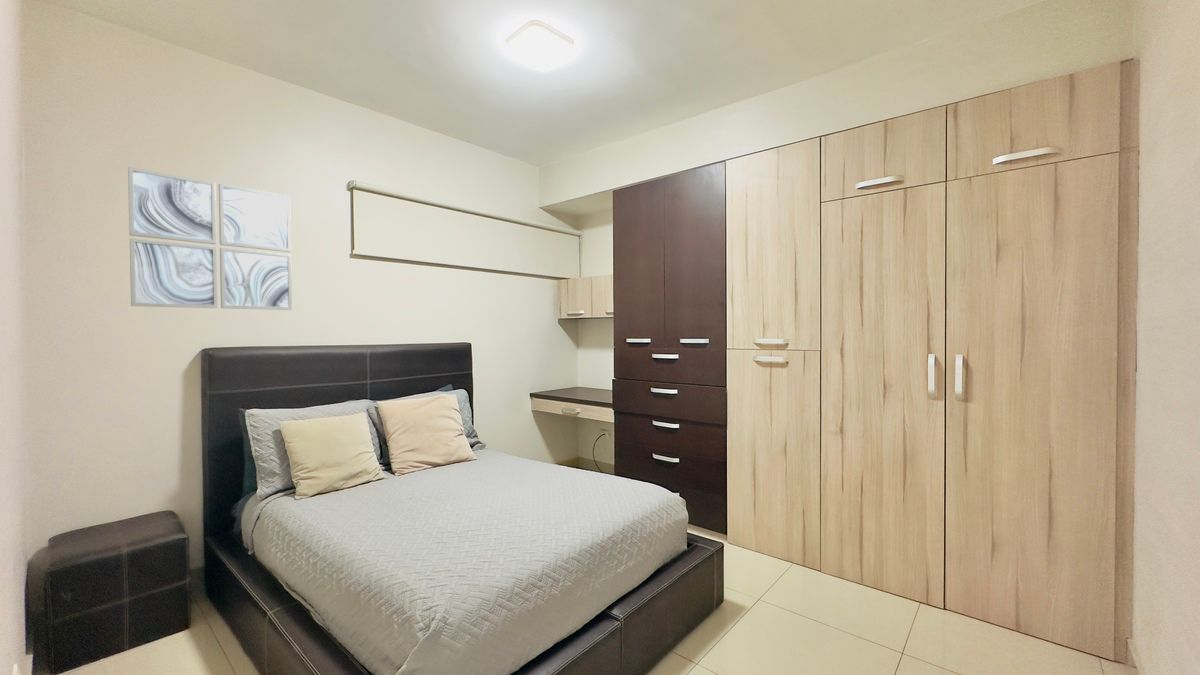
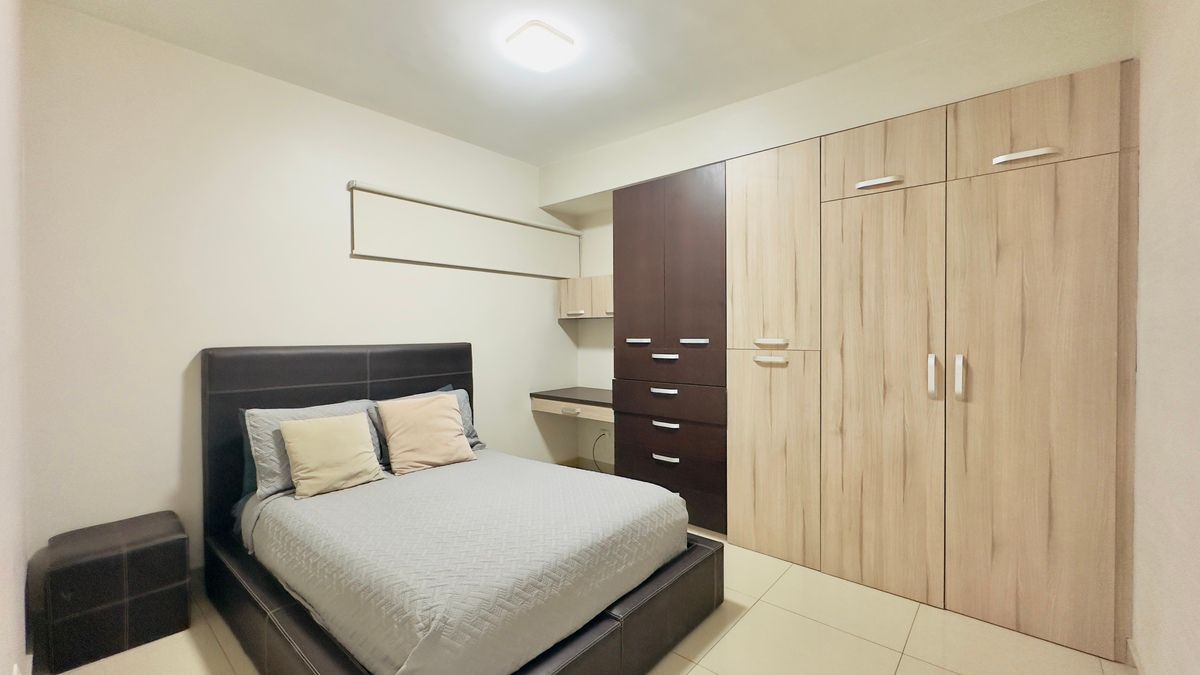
- wall art [127,166,293,311]
